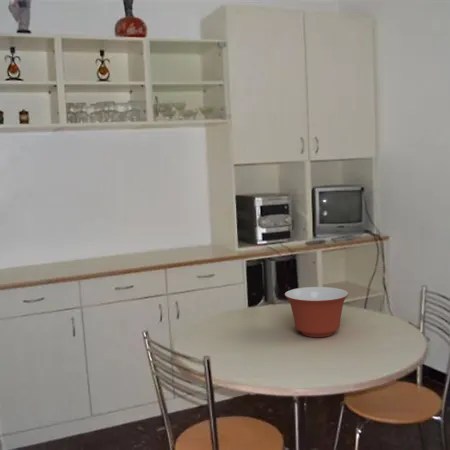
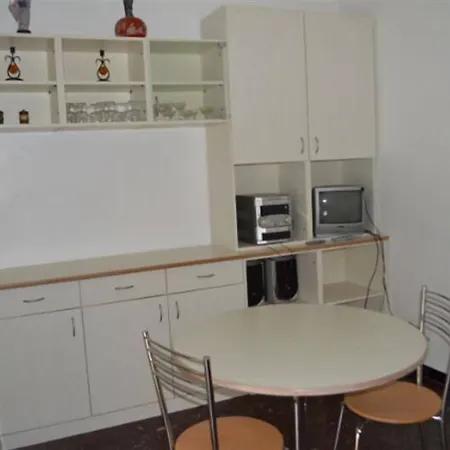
- mixing bowl [284,286,350,338]
